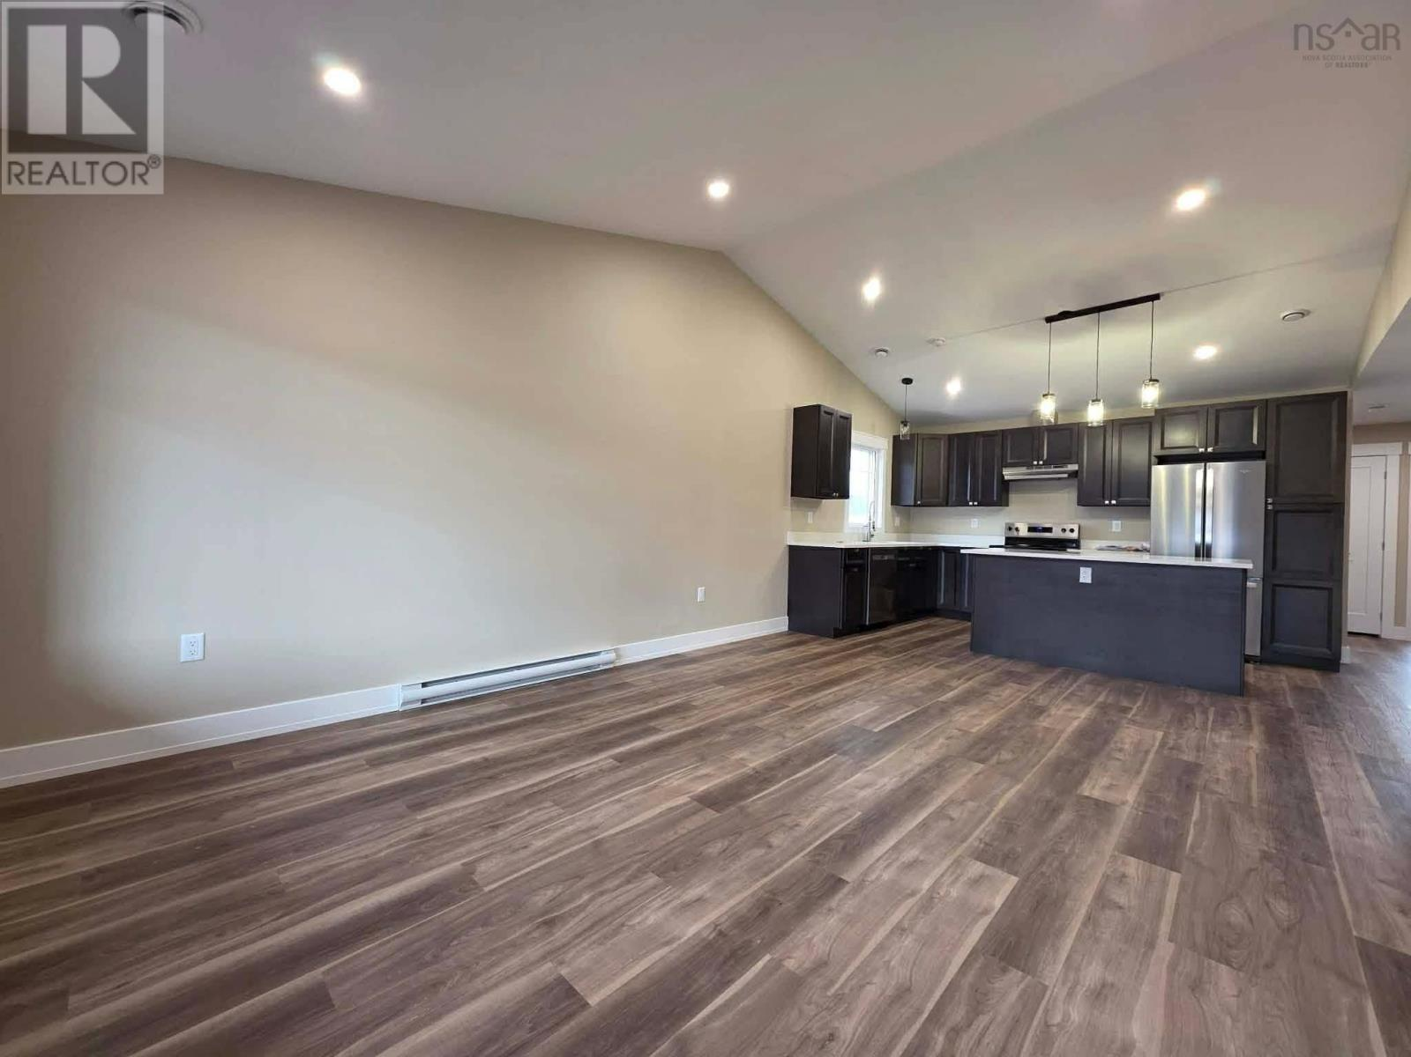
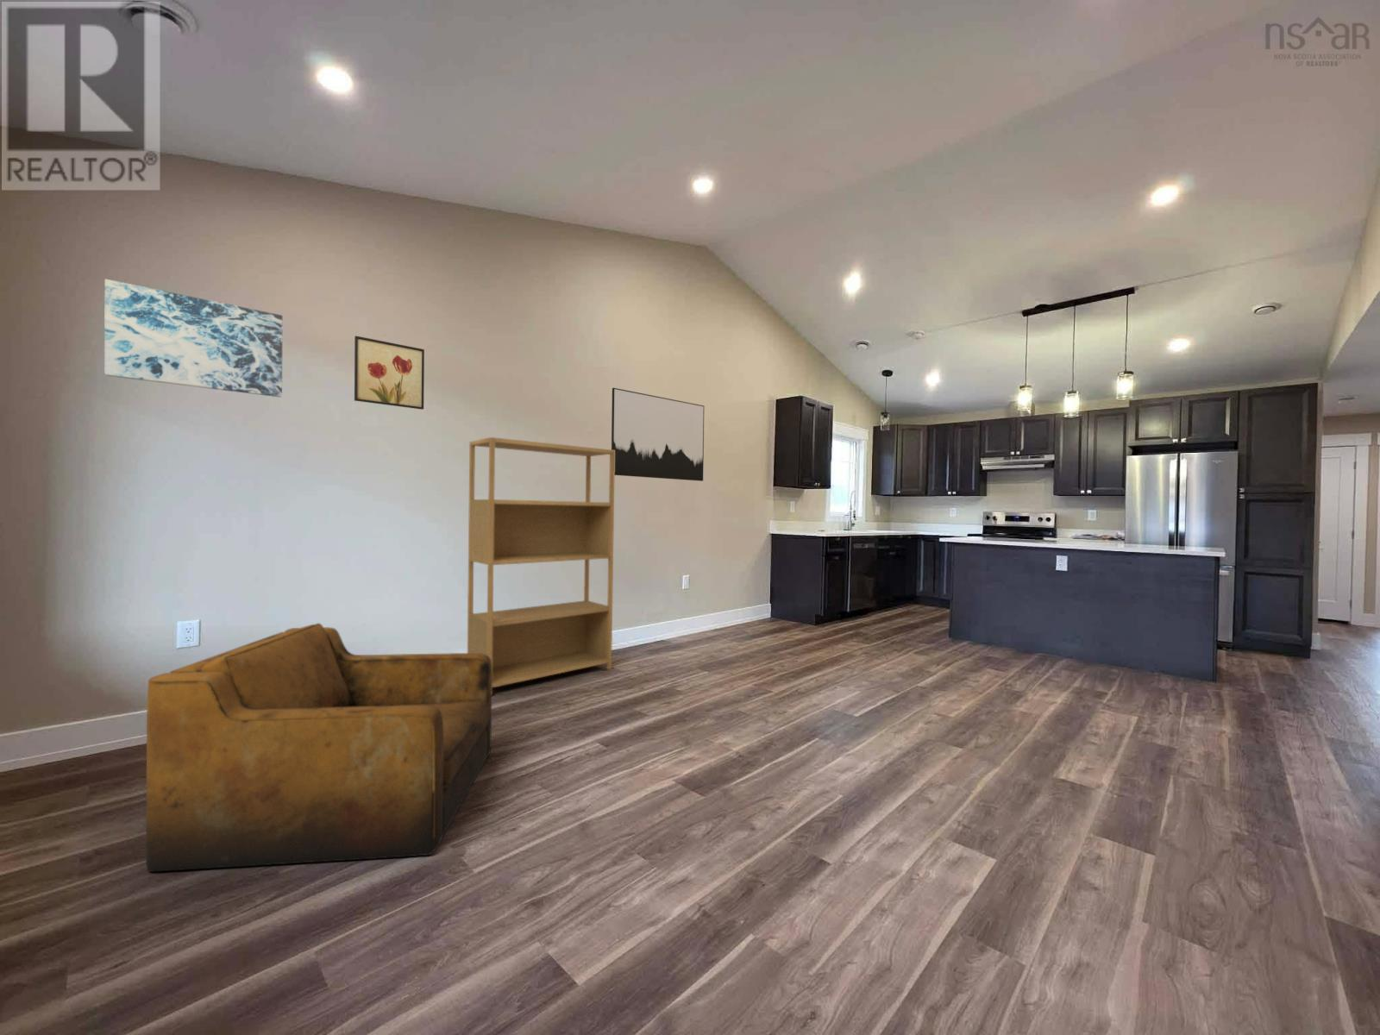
+ armchair [145,623,492,872]
+ bookshelf [466,436,615,693]
+ wall art [103,278,283,398]
+ wall art [611,387,704,482]
+ wall art [353,335,425,411]
